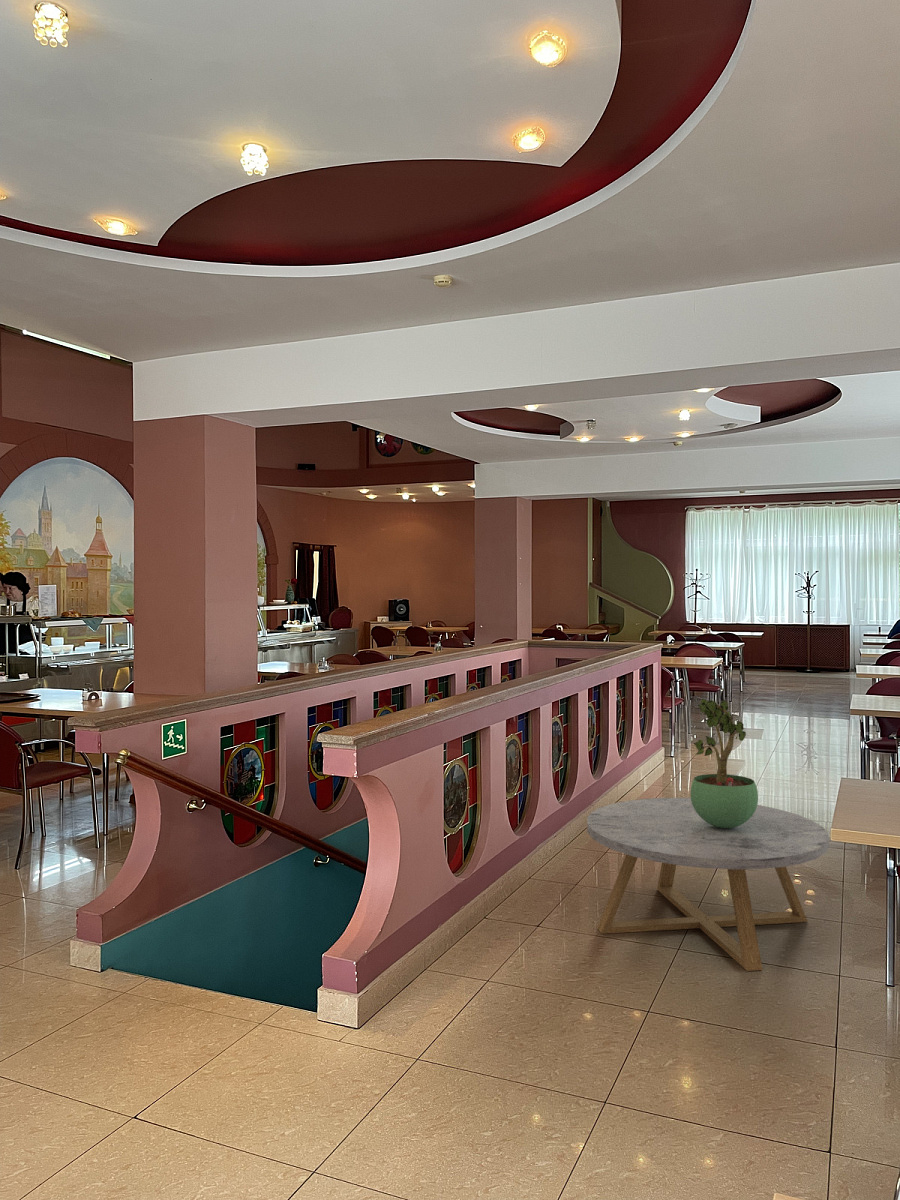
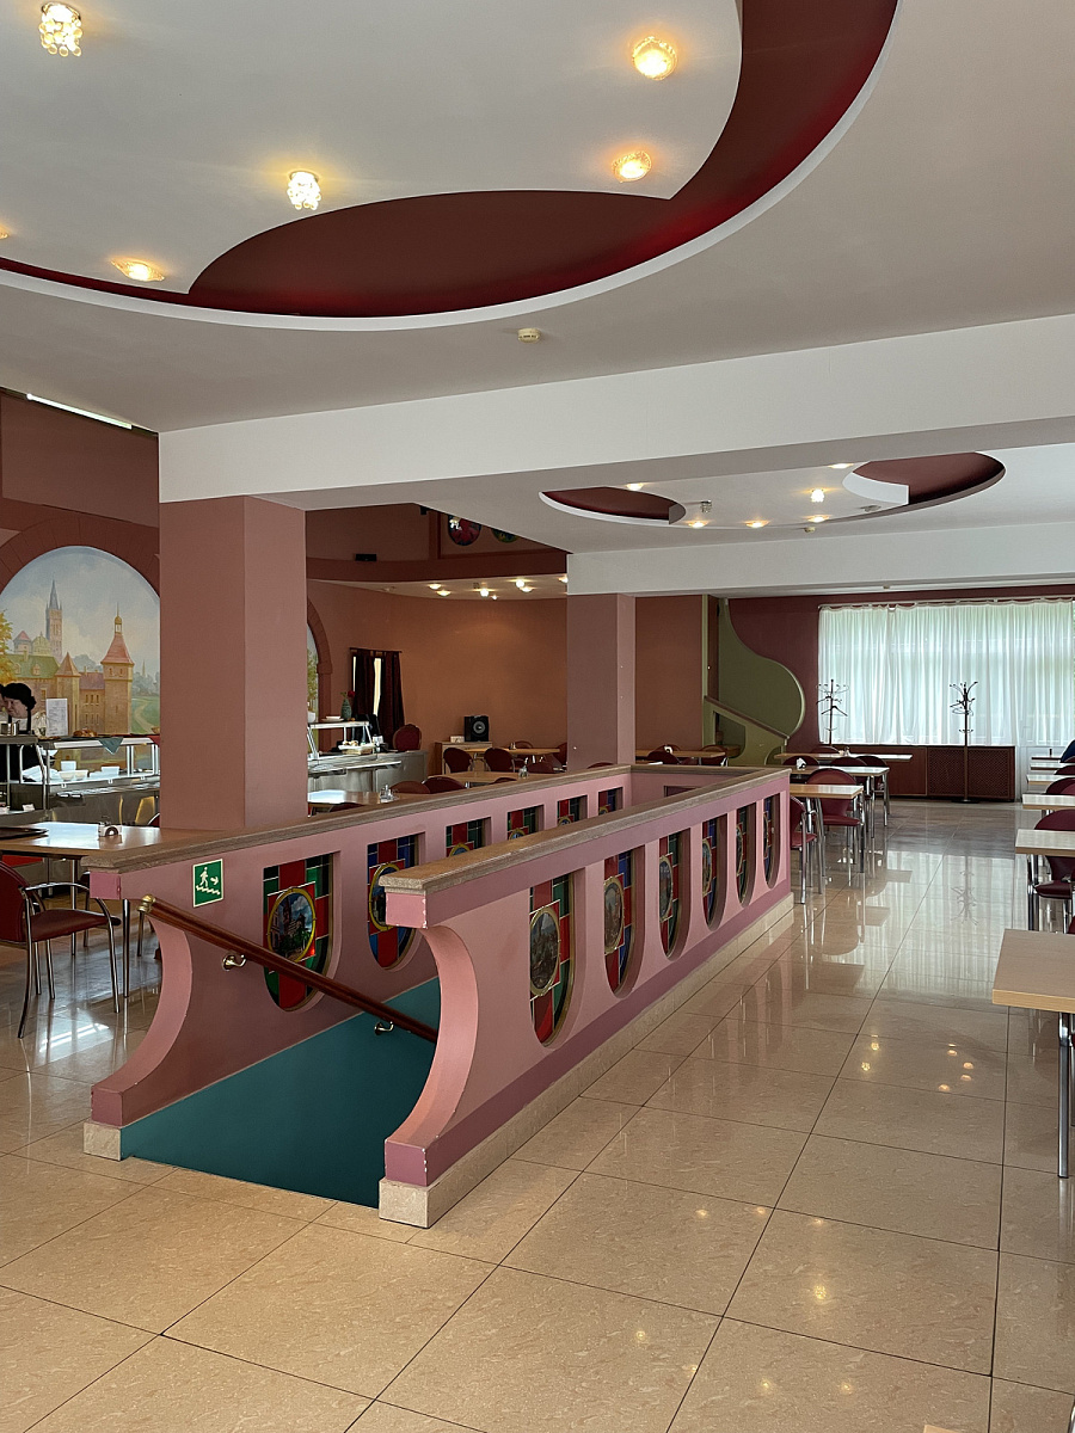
- potted plant [689,698,759,828]
- coffee table [586,797,830,972]
